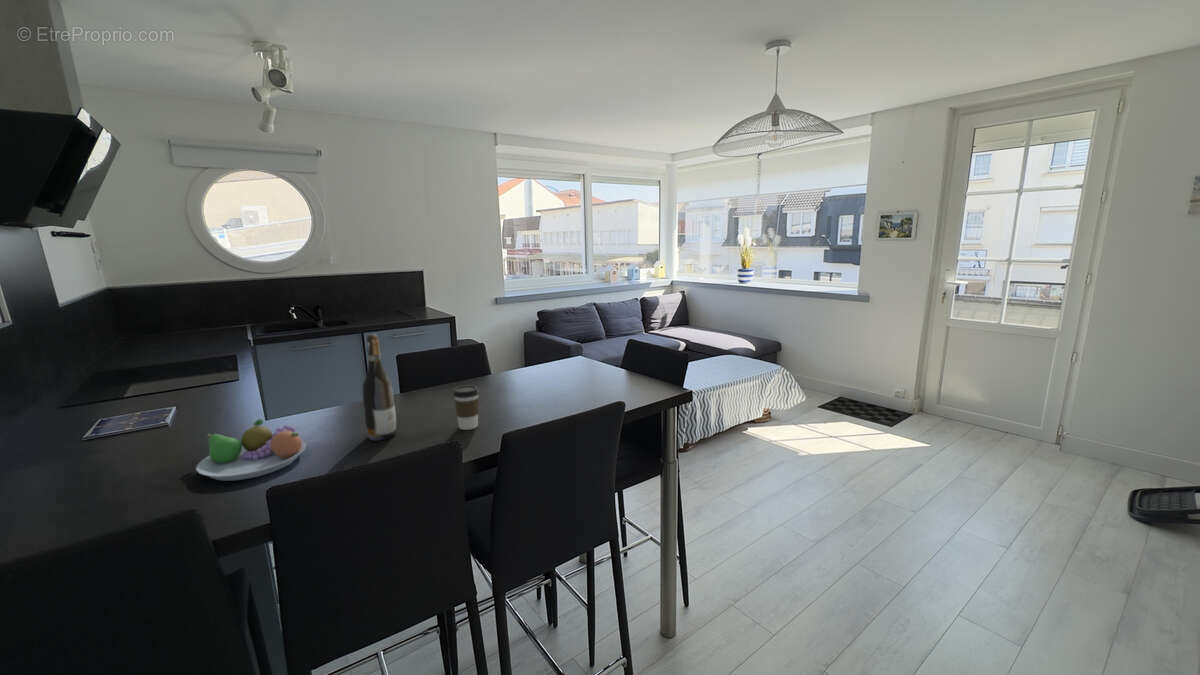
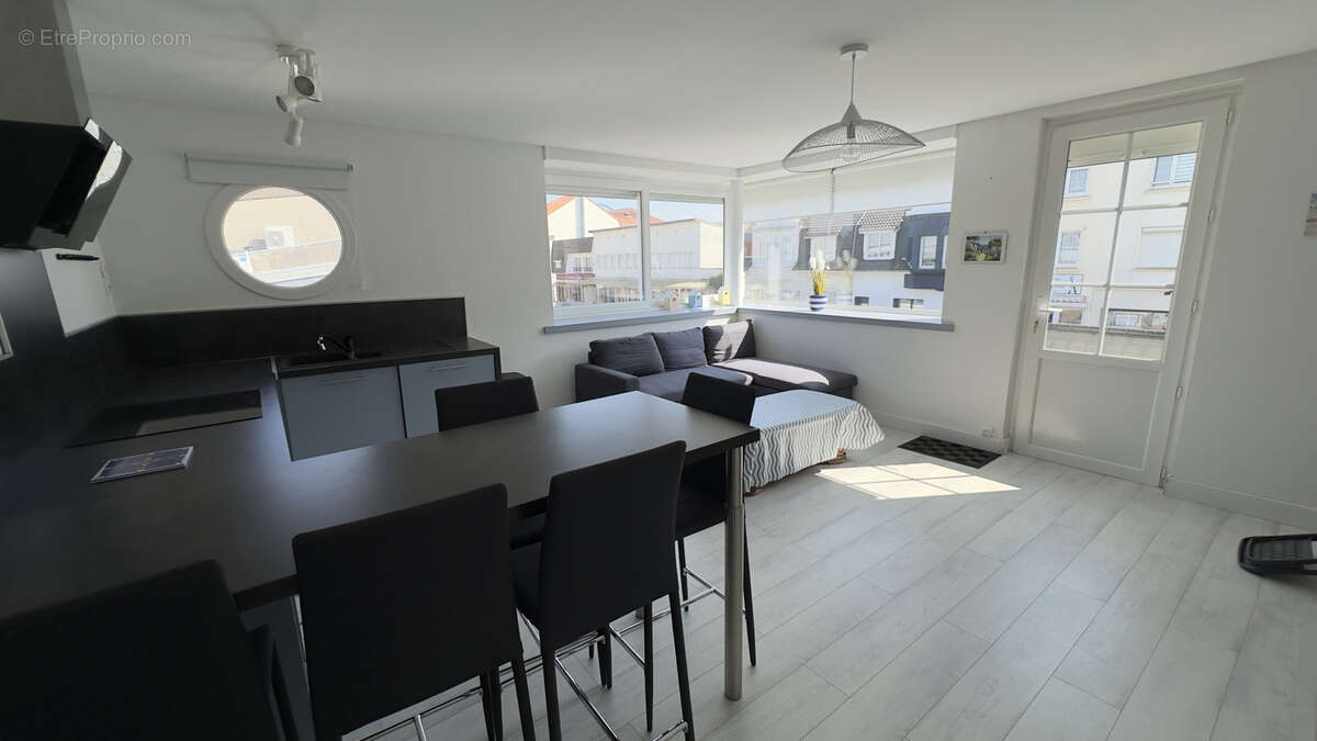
- wine bottle [361,333,397,442]
- coffee cup [452,384,480,431]
- fruit bowl [195,418,307,482]
